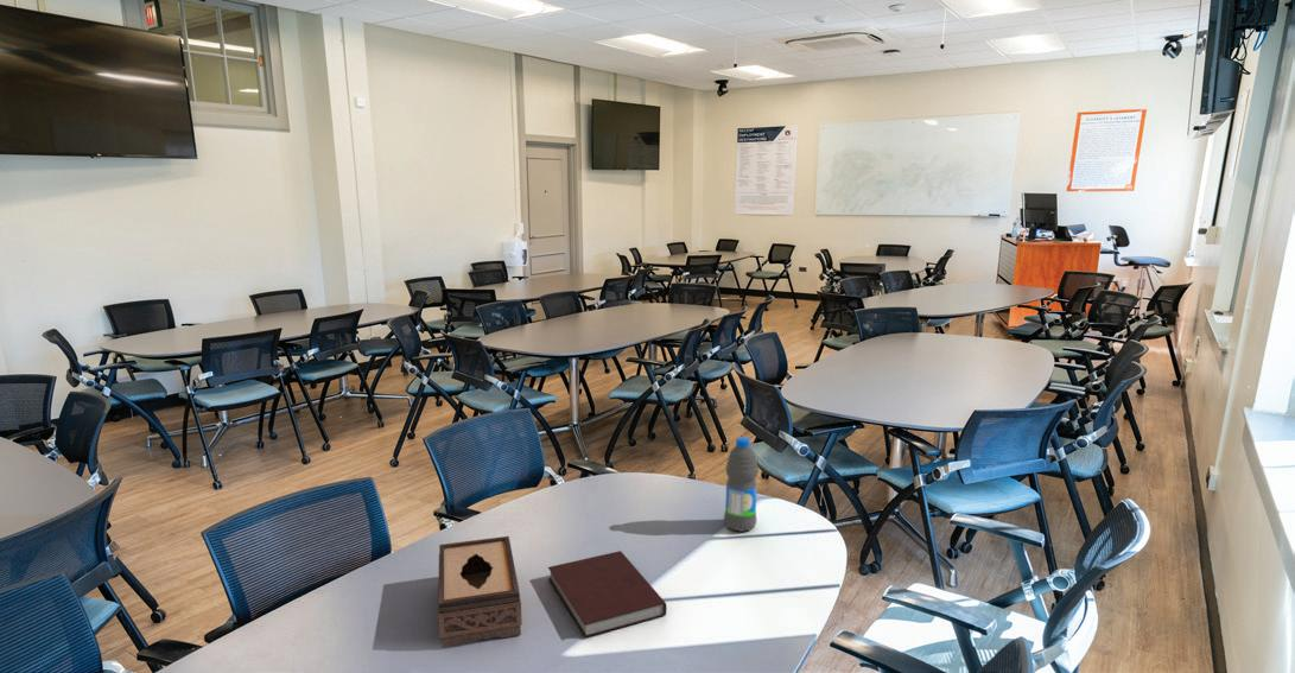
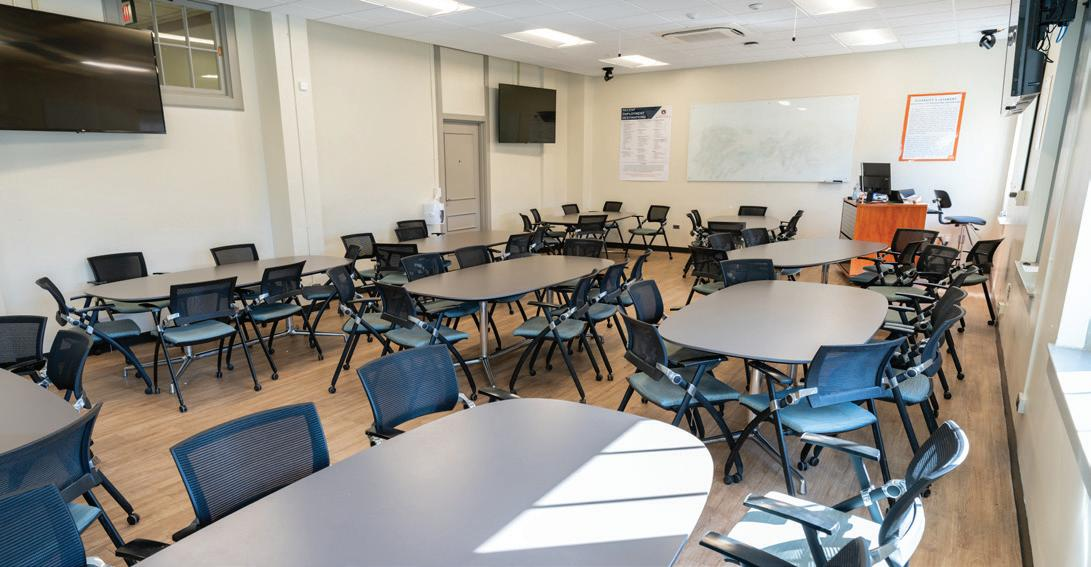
- tissue box [437,535,523,649]
- notebook [547,550,668,639]
- water bottle [723,436,760,533]
